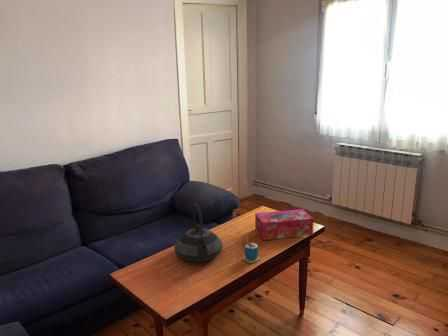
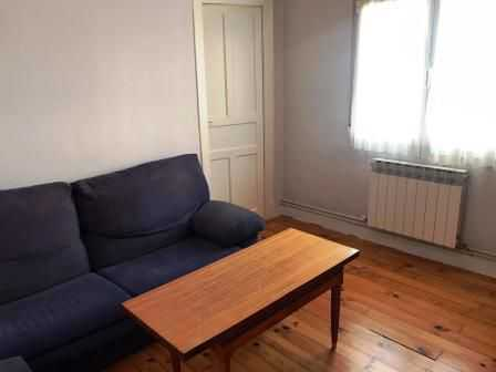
- tissue box [254,208,315,241]
- teapot [173,202,224,262]
- cup [241,234,262,264]
